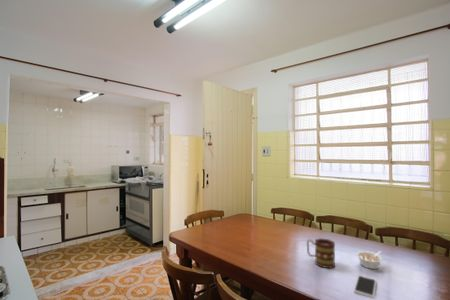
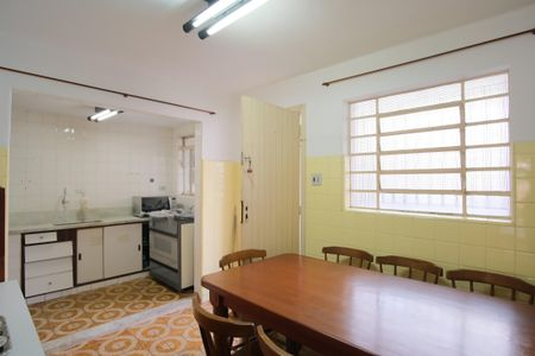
- smartphone [353,275,377,299]
- legume [356,250,384,270]
- mug [306,237,336,269]
